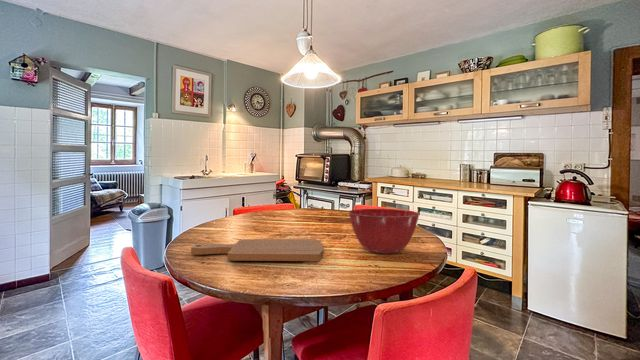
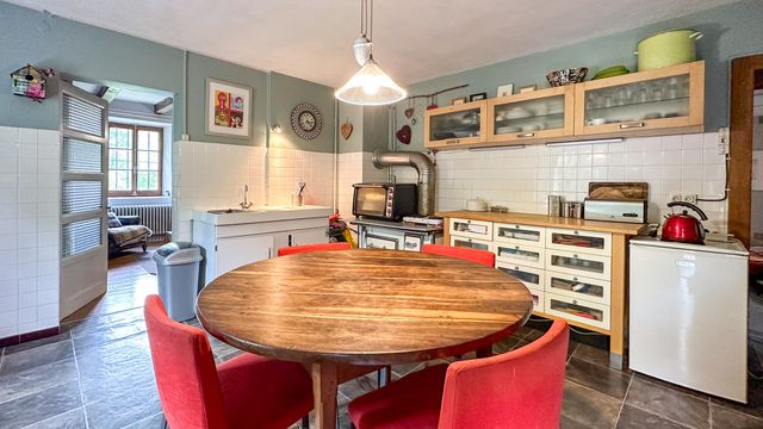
- cutting board [190,238,325,262]
- mixing bowl [347,208,421,254]
